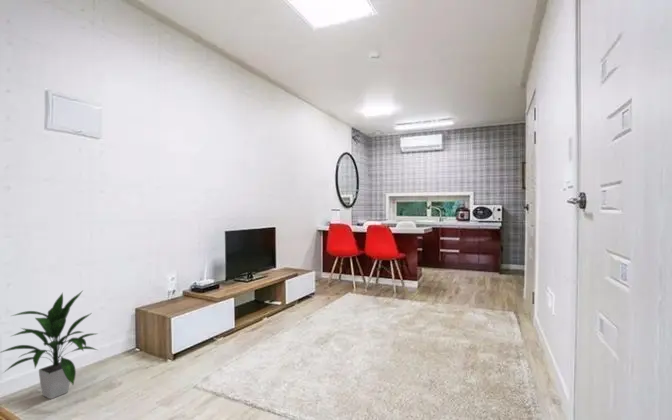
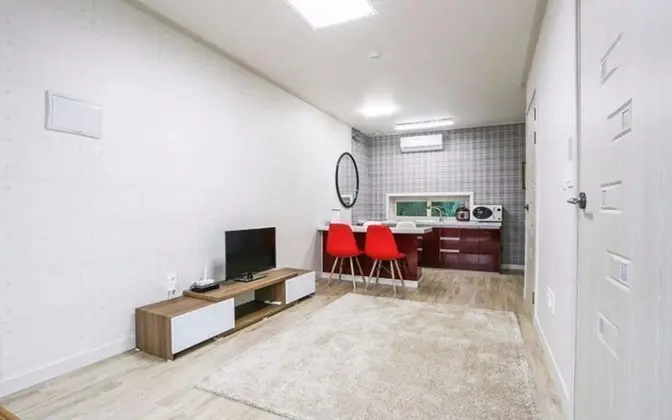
- indoor plant [0,291,100,400]
